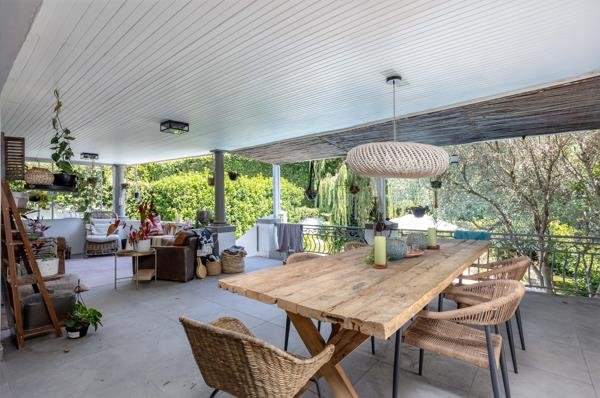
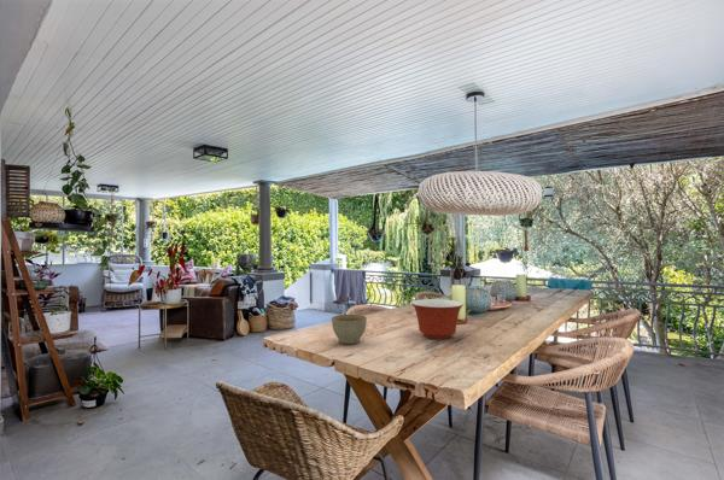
+ planter bowl [331,314,368,345]
+ mixing bowl [410,298,465,340]
